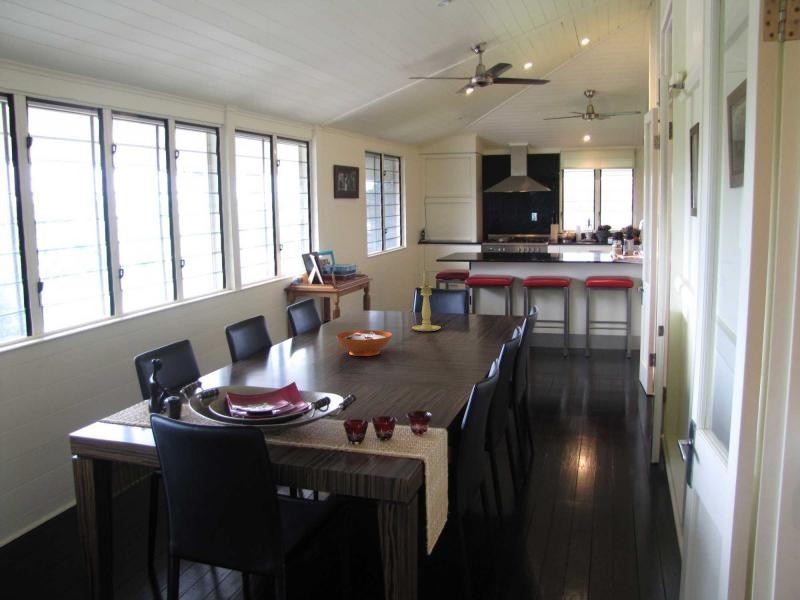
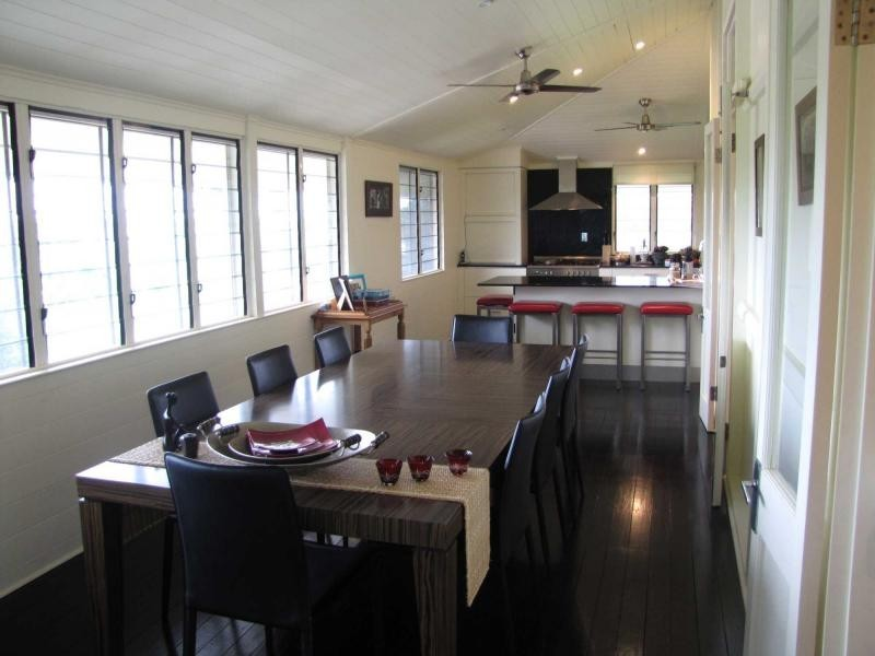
- candle holder [411,270,442,332]
- decorative bowl [335,329,393,357]
